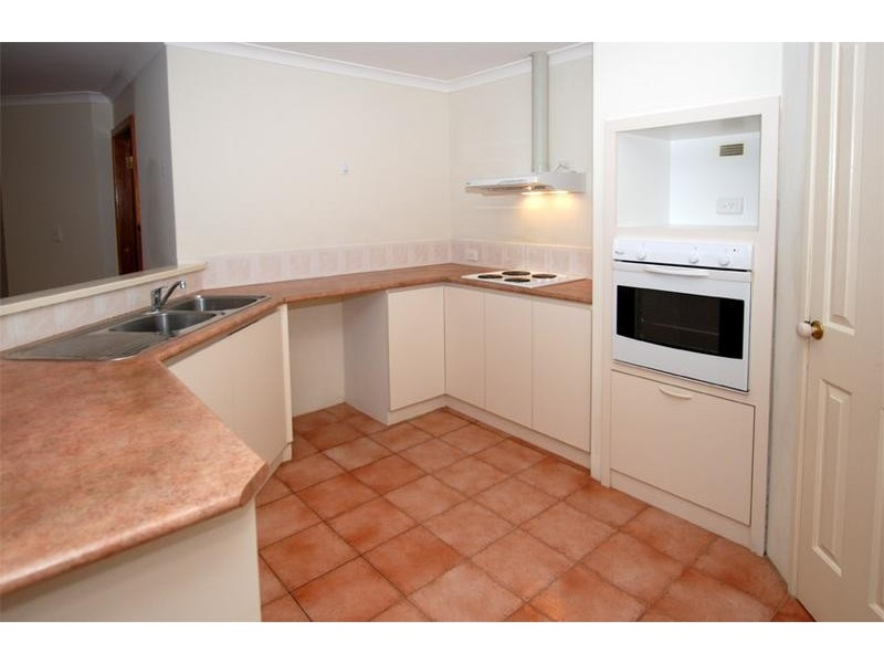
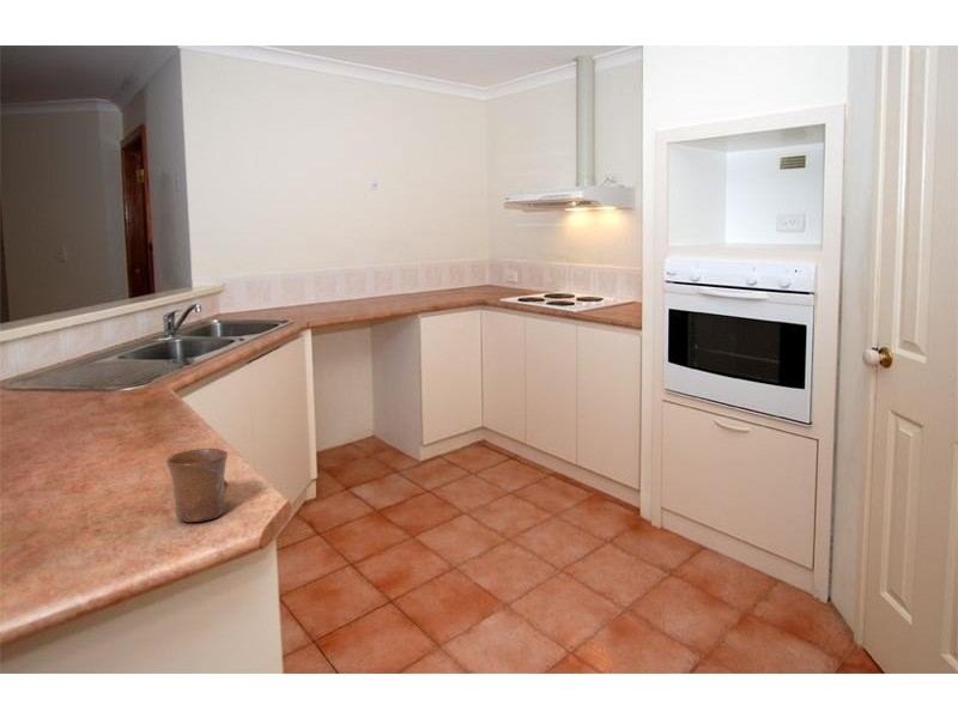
+ mug [165,448,230,523]
